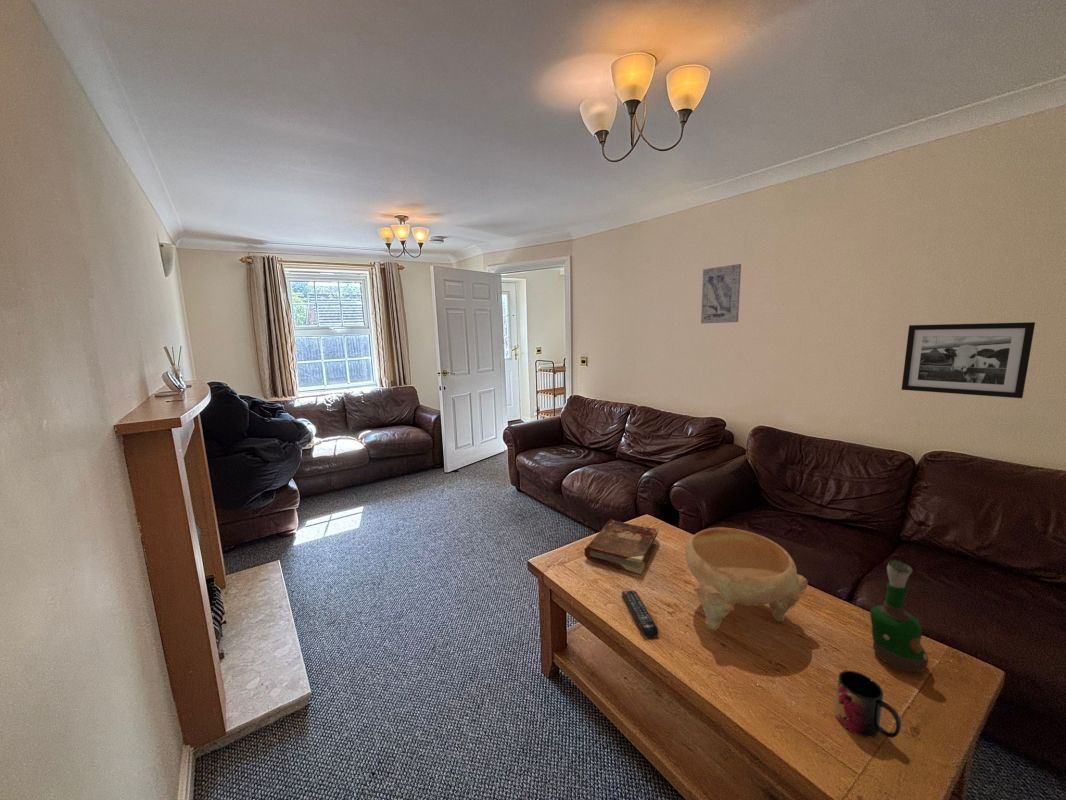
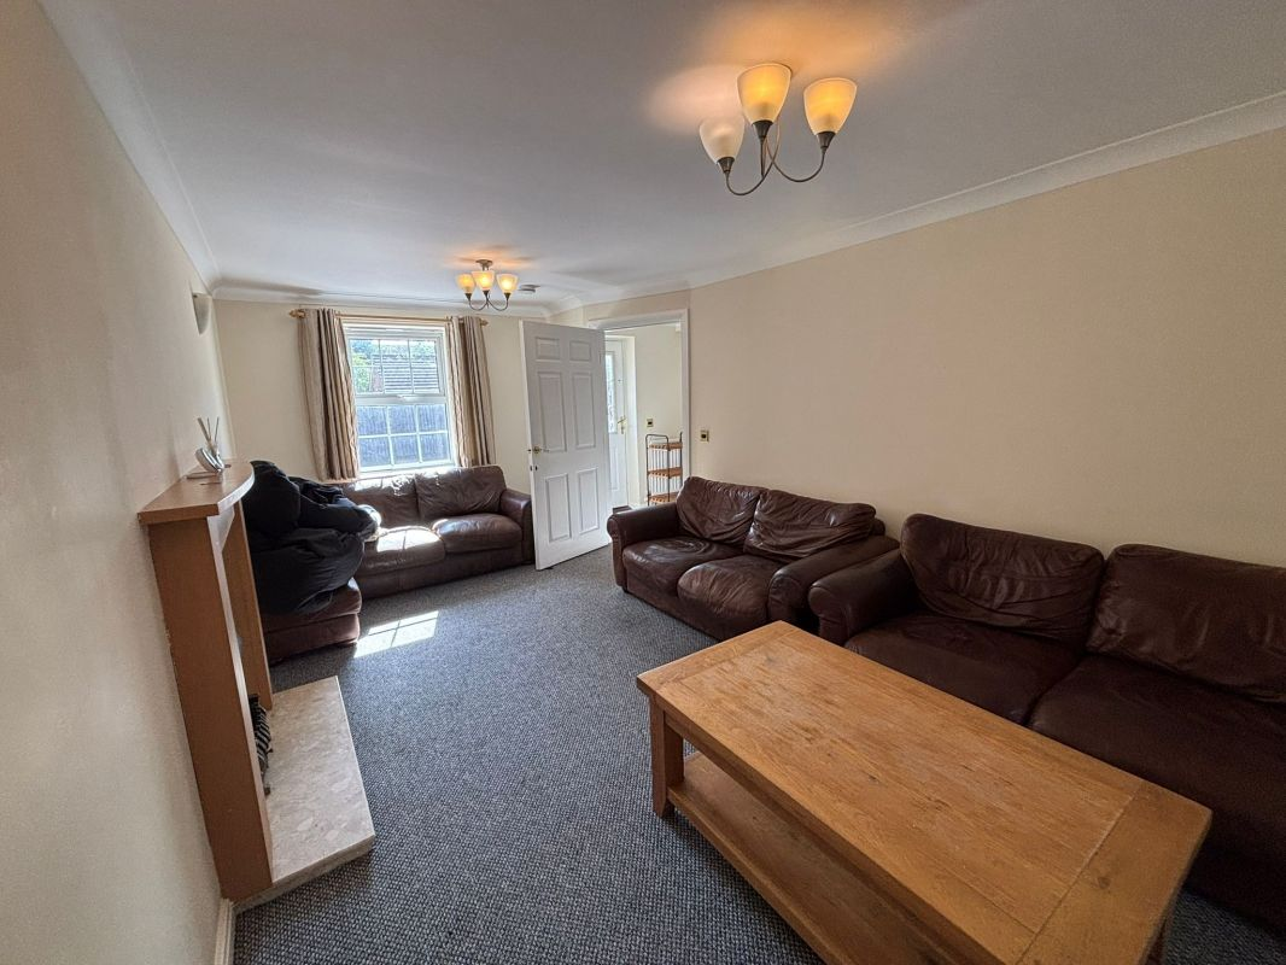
- remote control [620,589,660,639]
- mug [834,670,902,739]
- book [583,518,660,575]
- decorative bowl [684,527,809,632]
- grog bottle [869,559,930,673]
- wall art [700,263,742,324]
- picture frame [900,321,1036,399]
